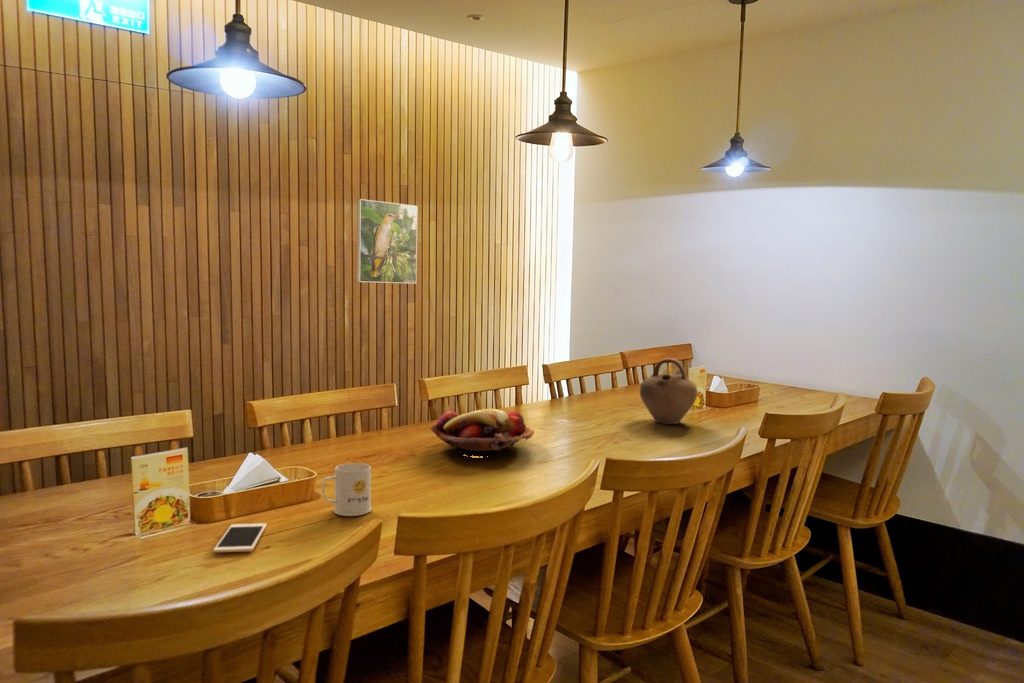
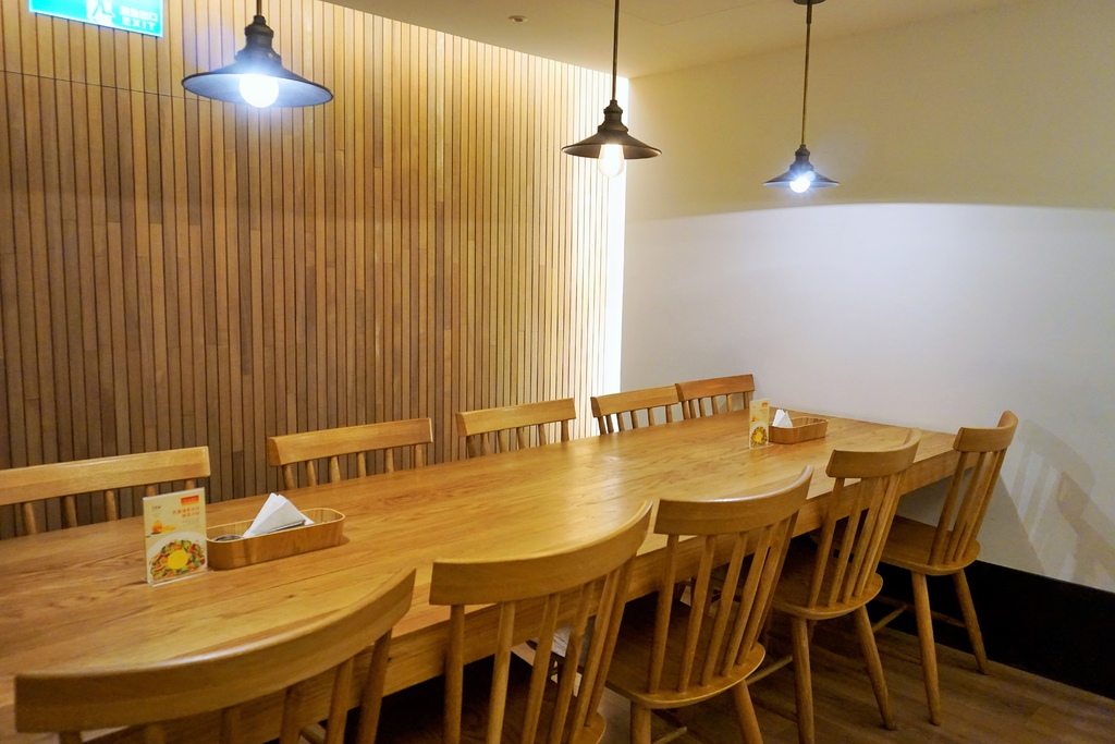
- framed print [356,198,419,285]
- fruit basket [429,408,535,454]
- cell phone [213,522,268,553]
- mug [321,462,373,517]
- jug [639,357,698,425]
